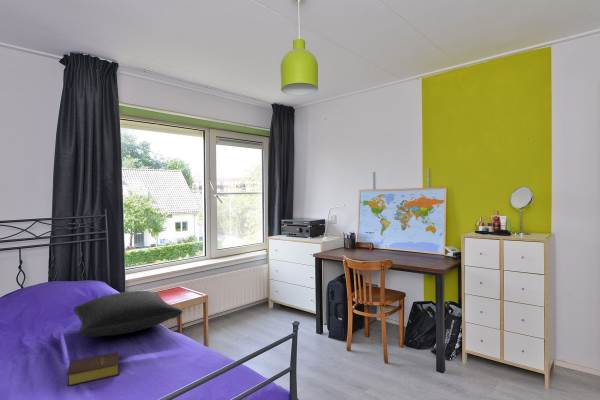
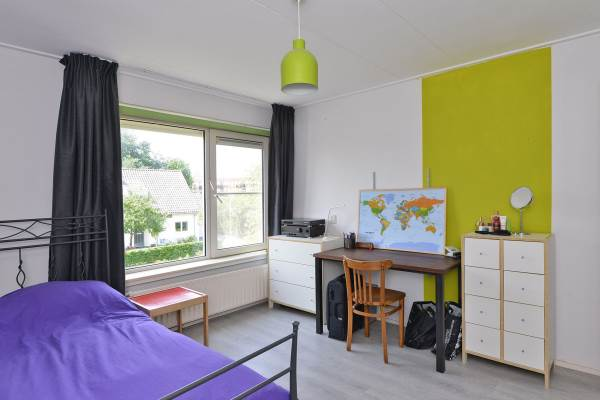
- bible [67,351,120,387]
- pillow [73,290,183,338]
